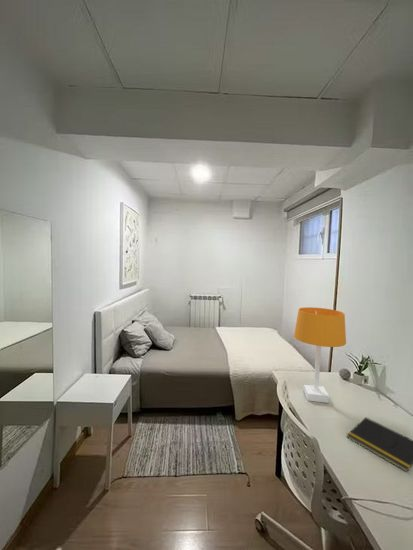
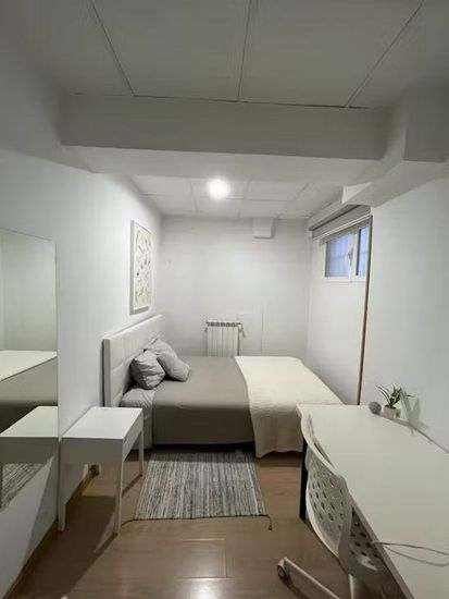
- notepad [346,416,413,473]
- desk lamp [293,306,347,404]
